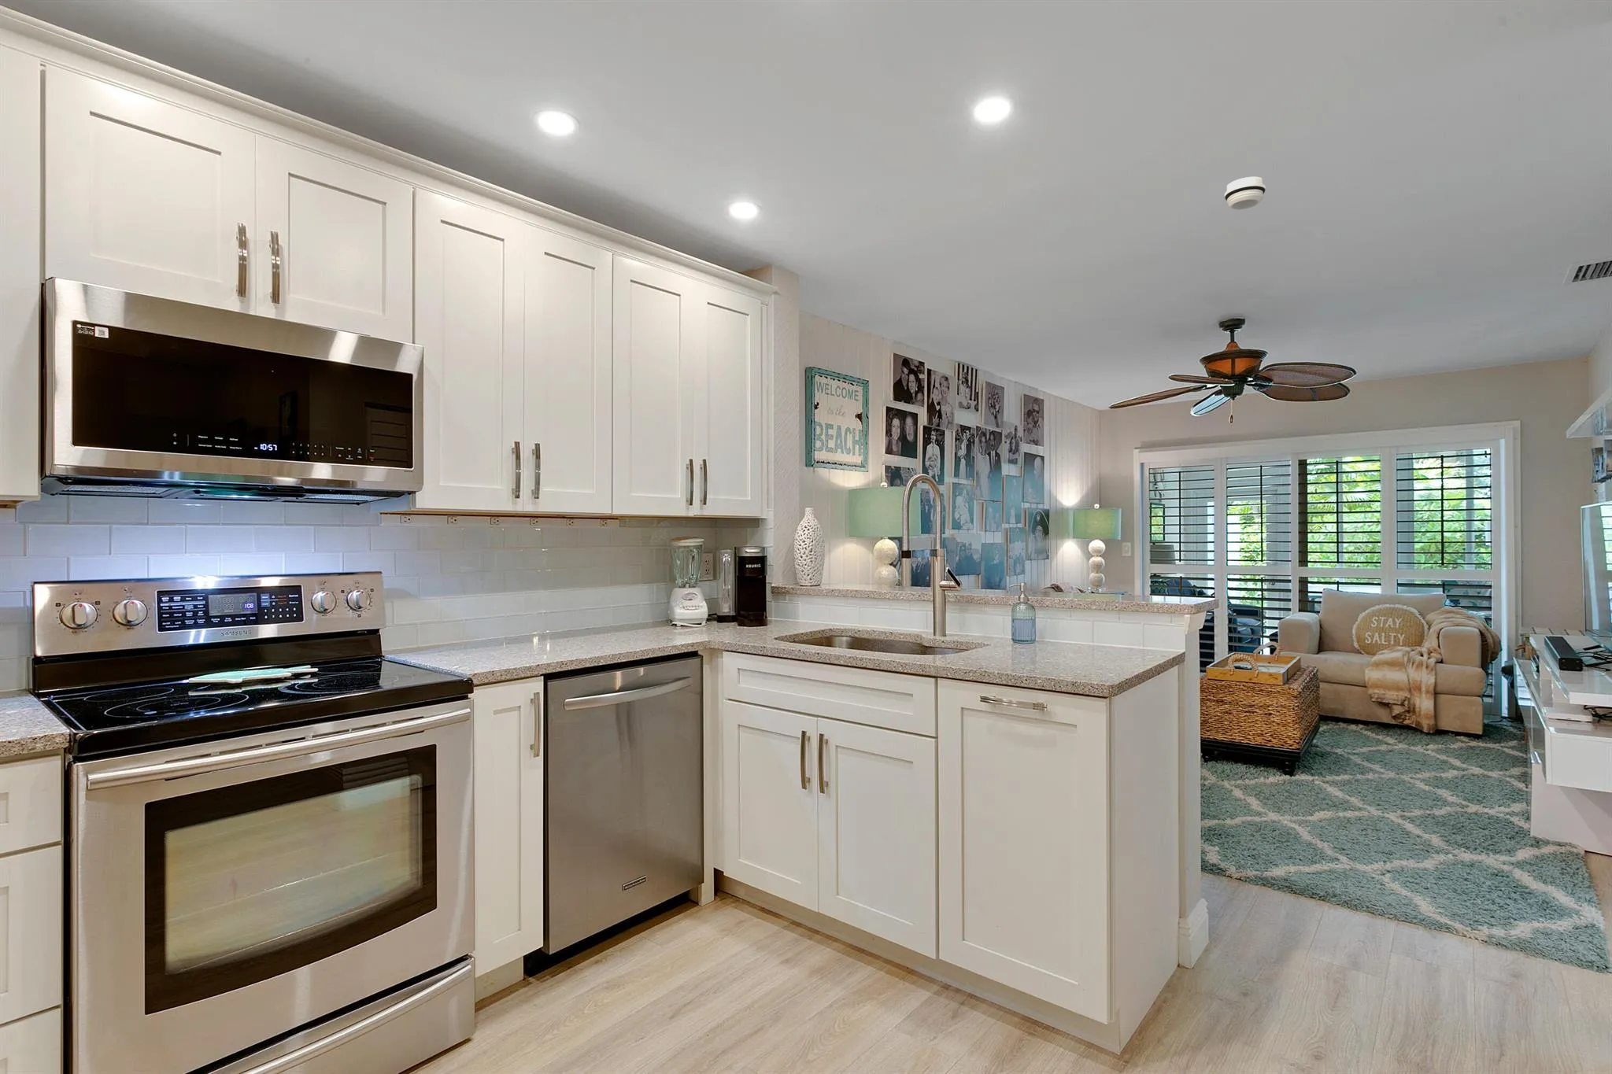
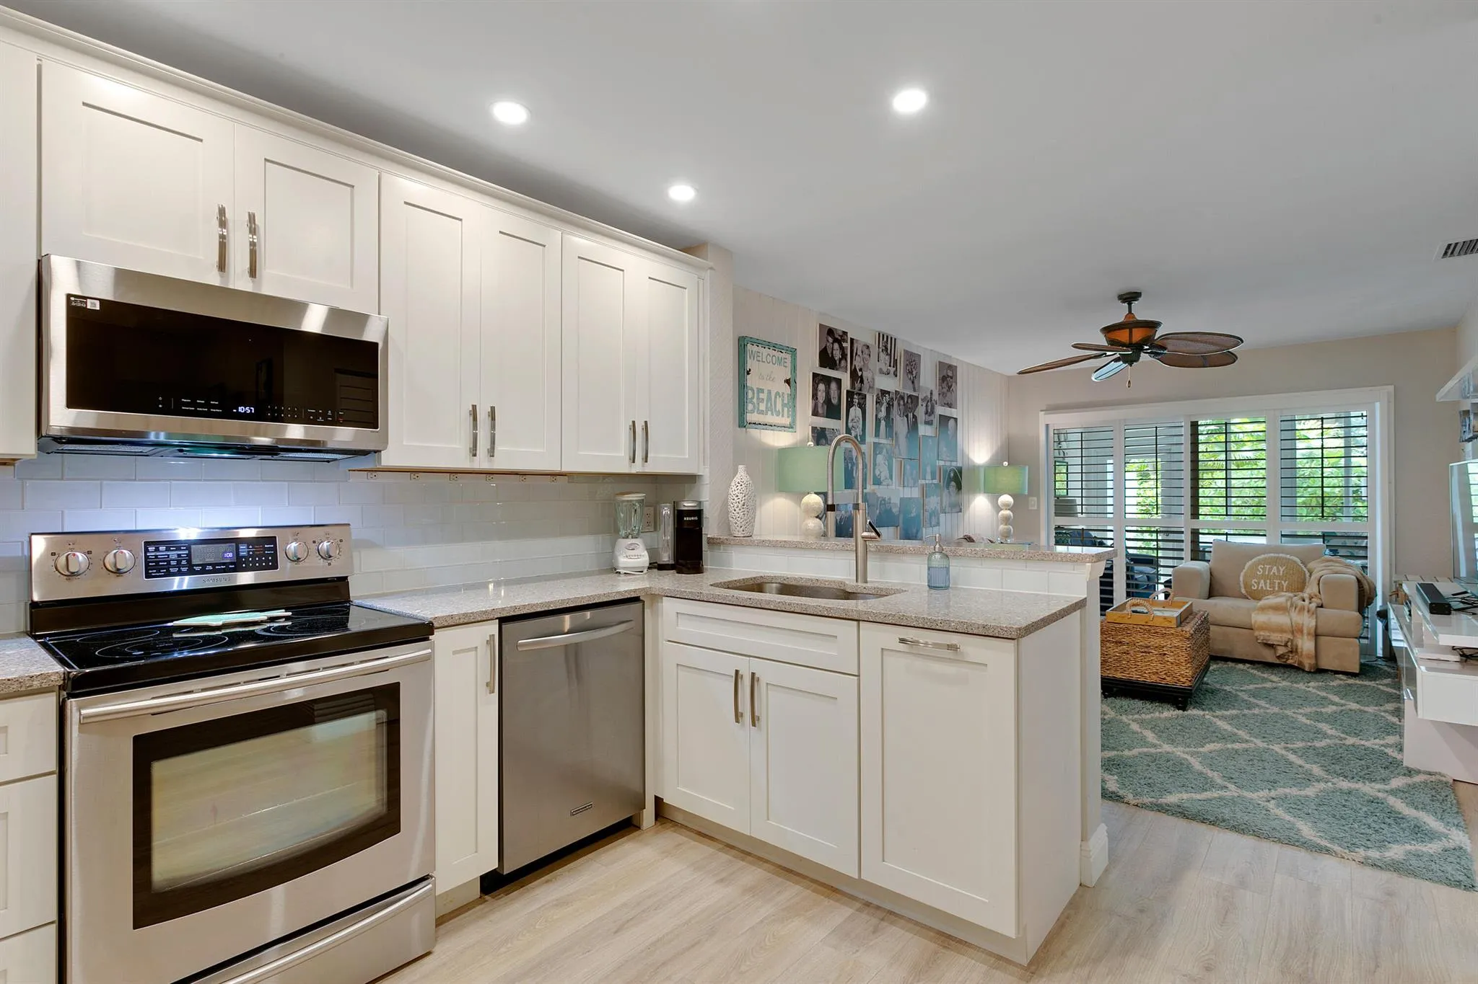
- smoke detector [1224,176,1267,211]
